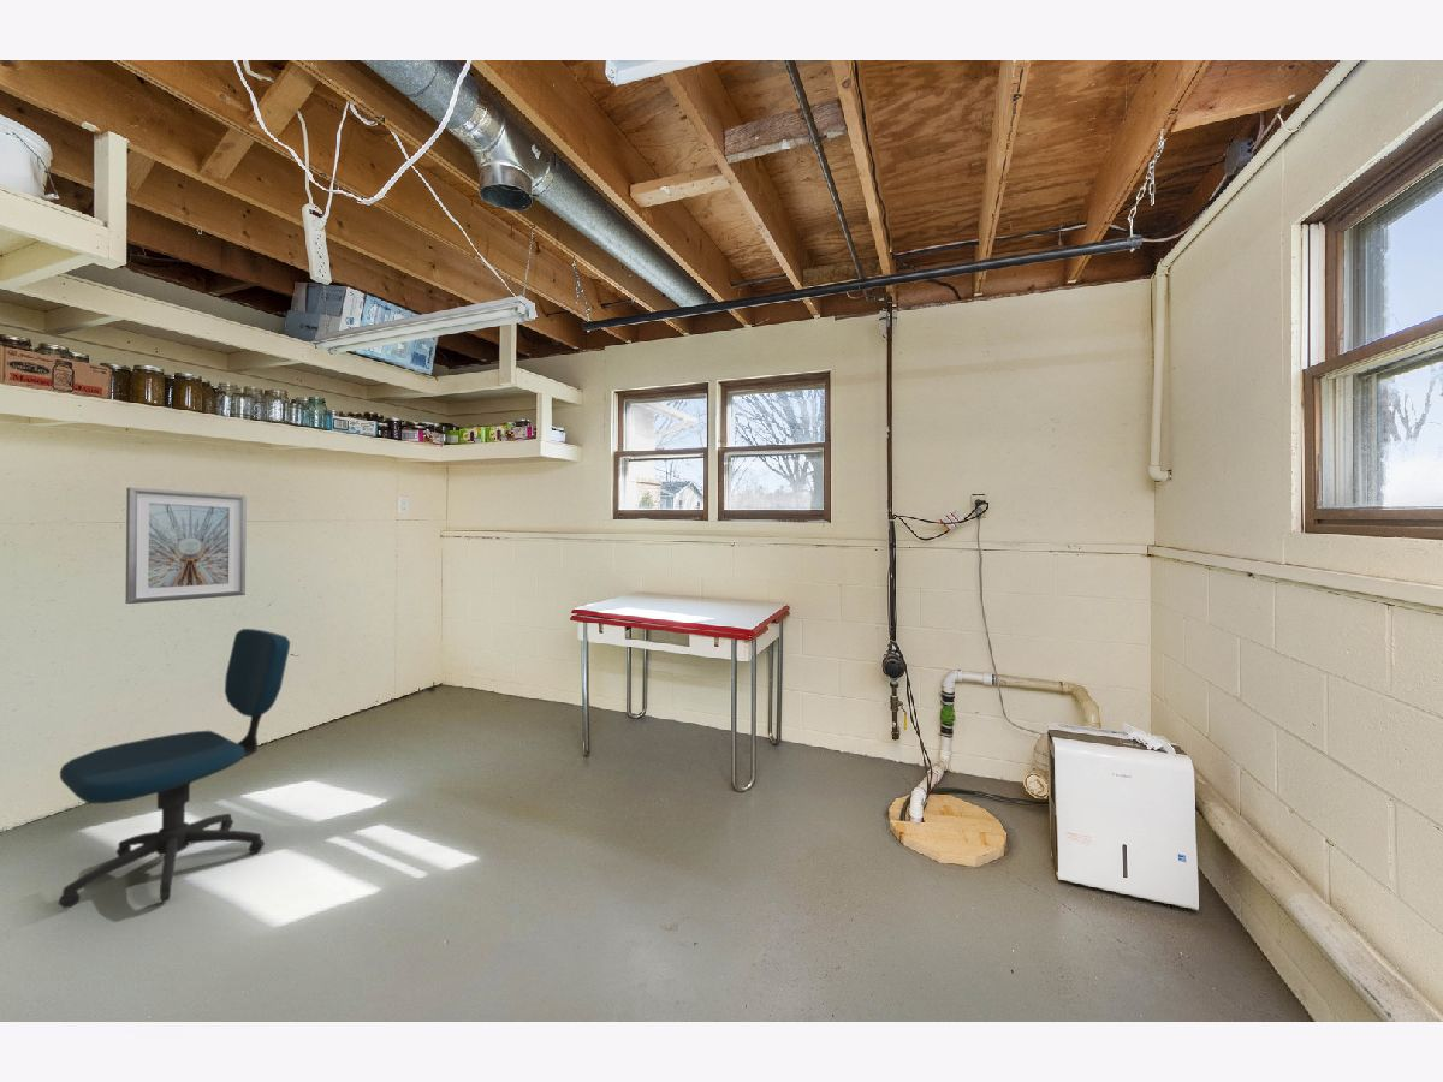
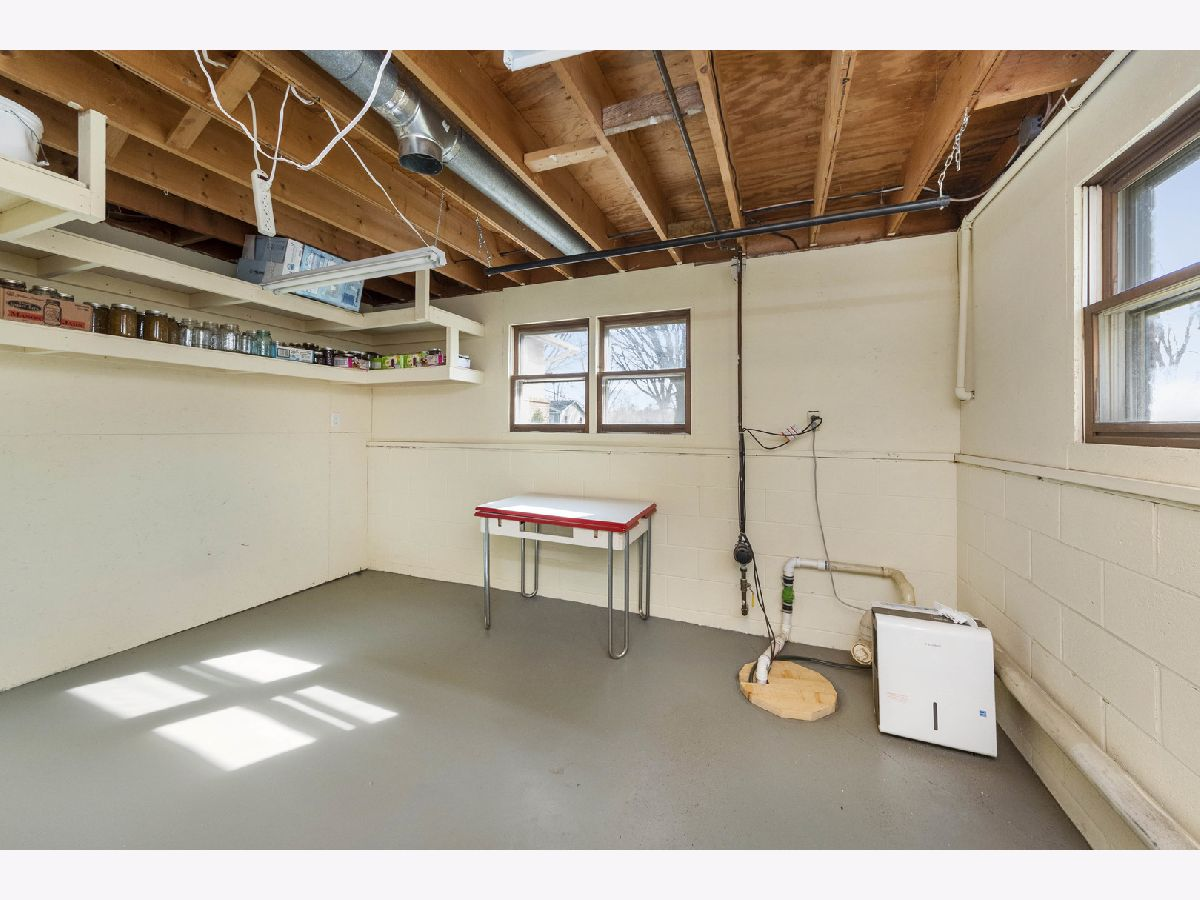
- picture frame [124,487,248,605]
- office chair [57,628,291,910]
